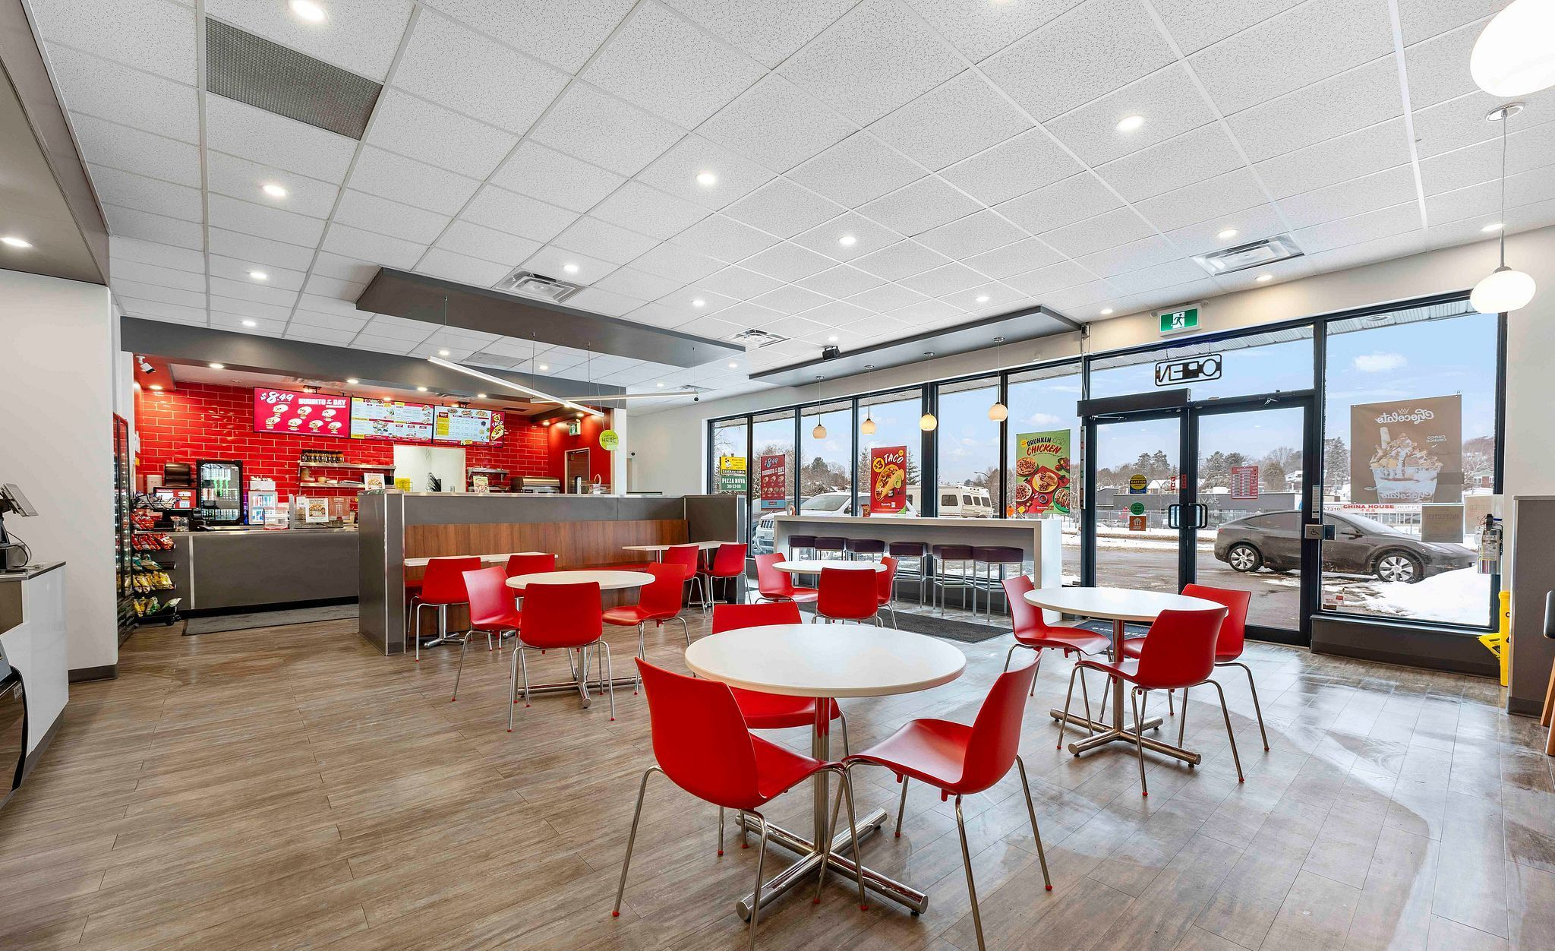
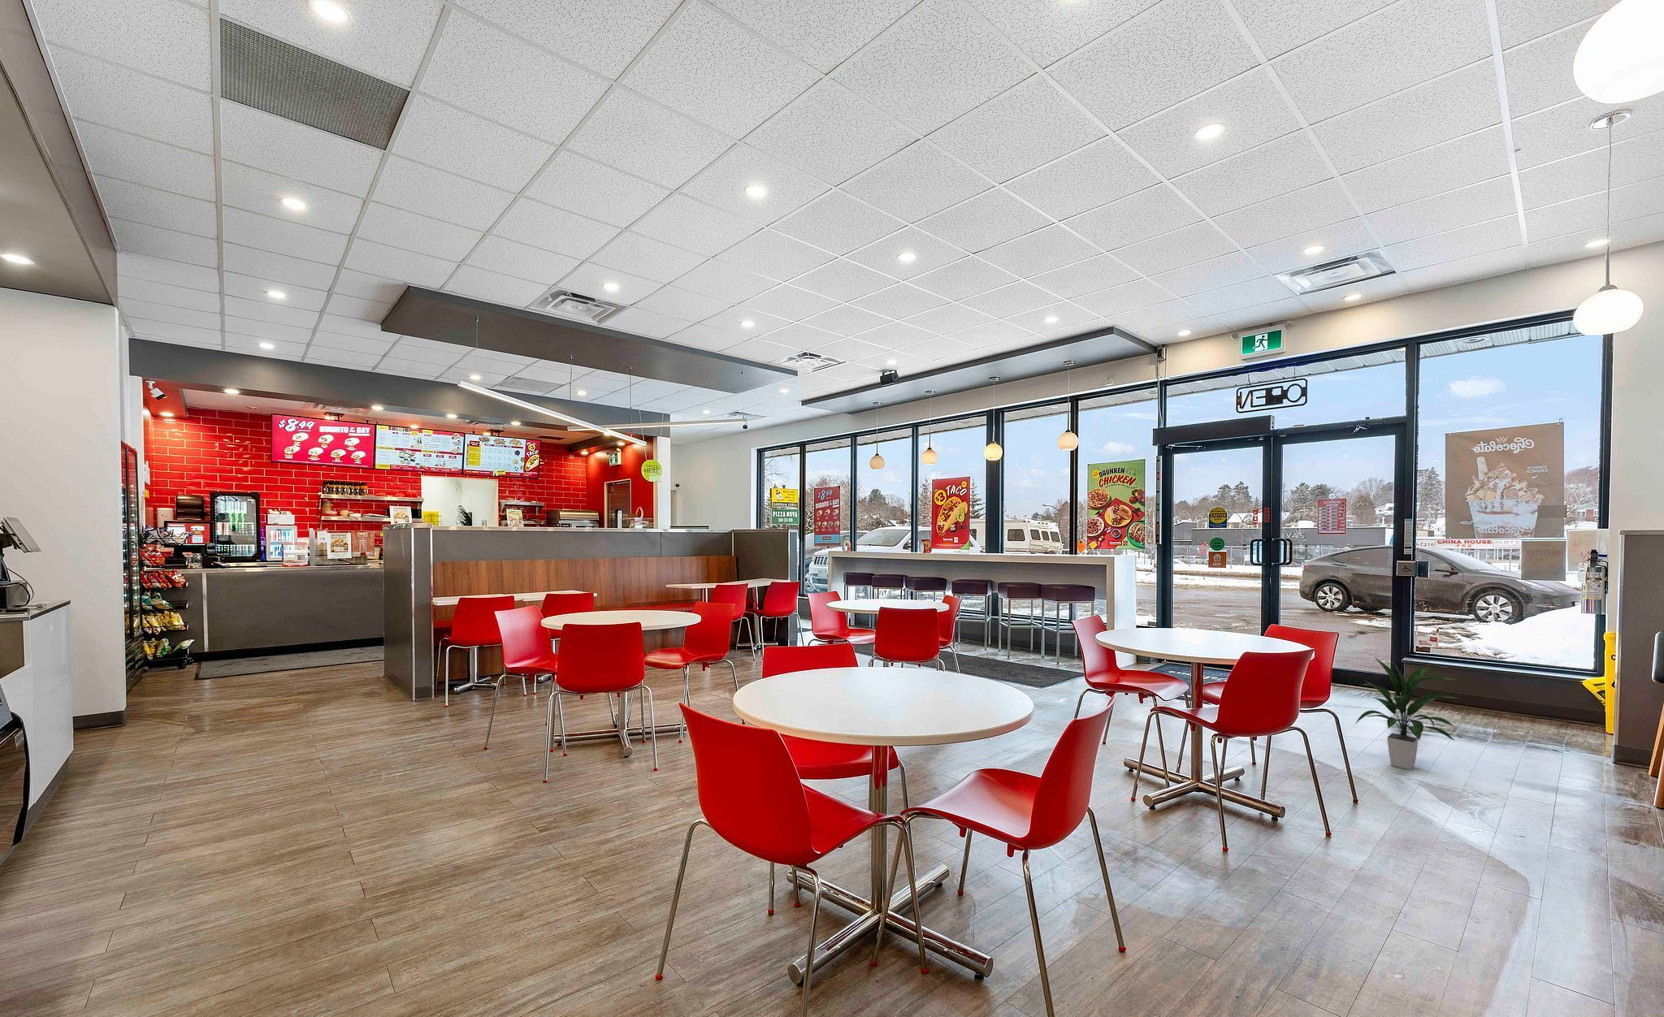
+ indoor plant [1354,656,1460,770]
